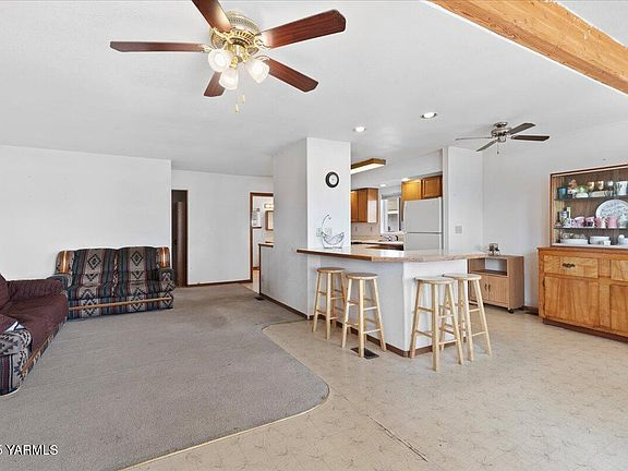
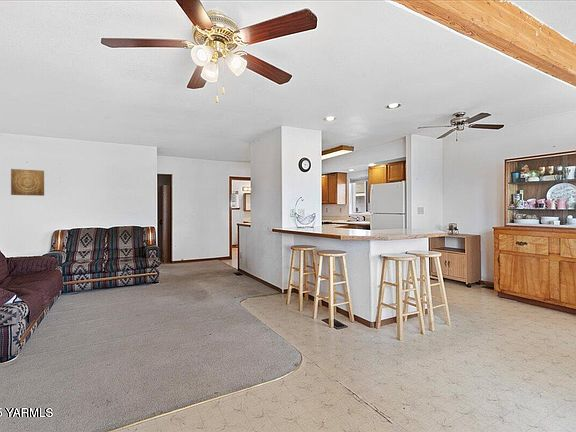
+ wall art [10,168,45,197]
